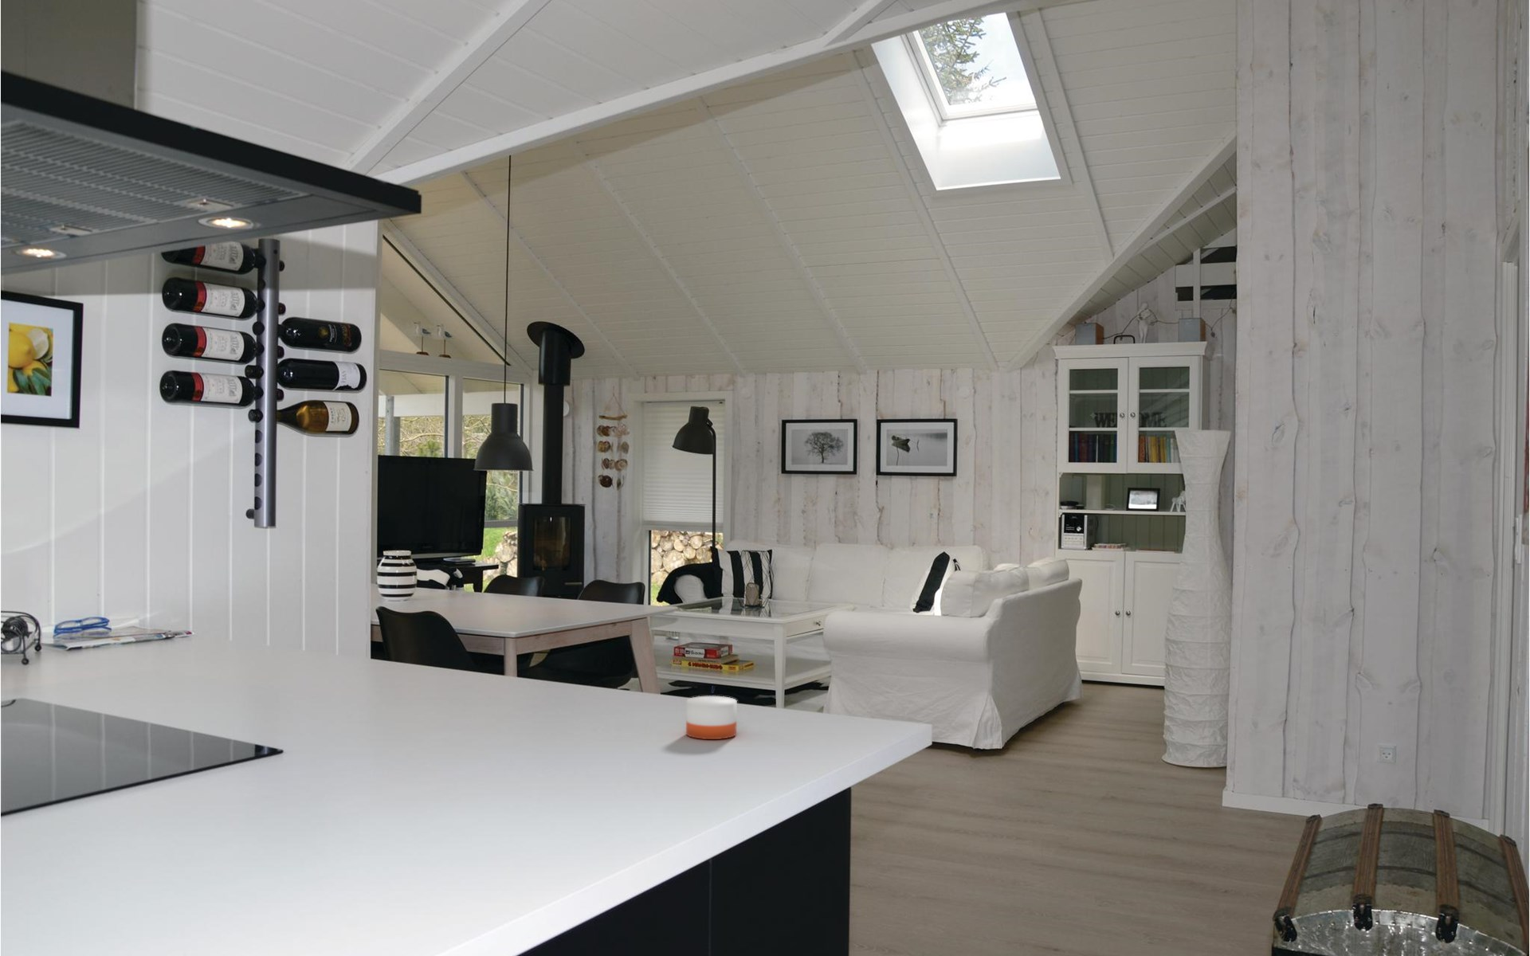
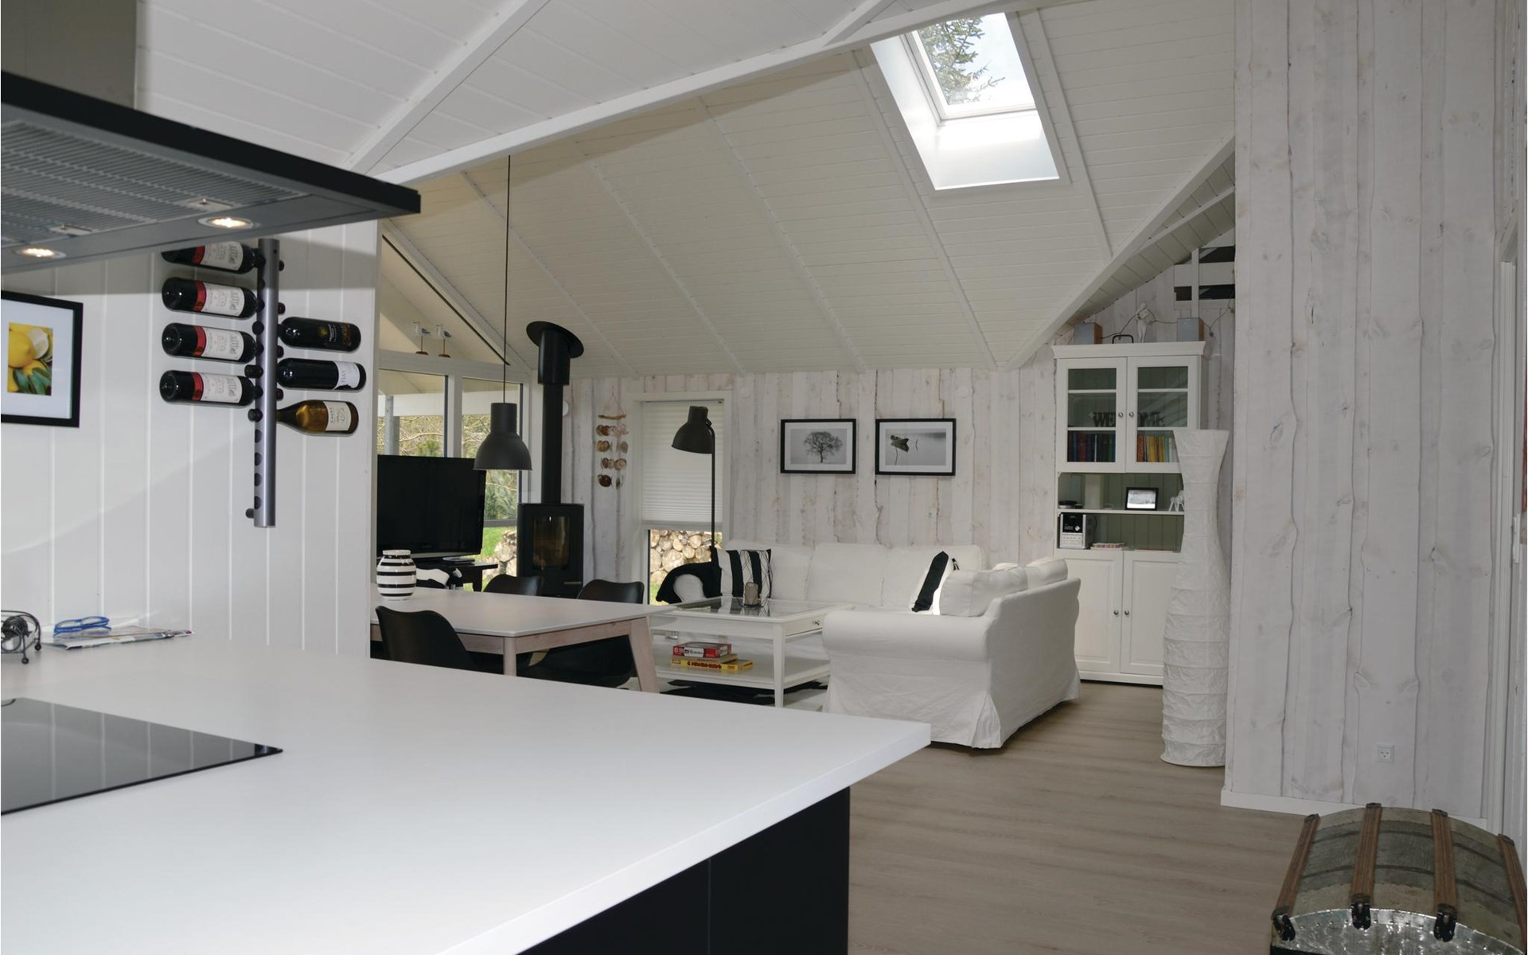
- candle [685,687,738,740]
